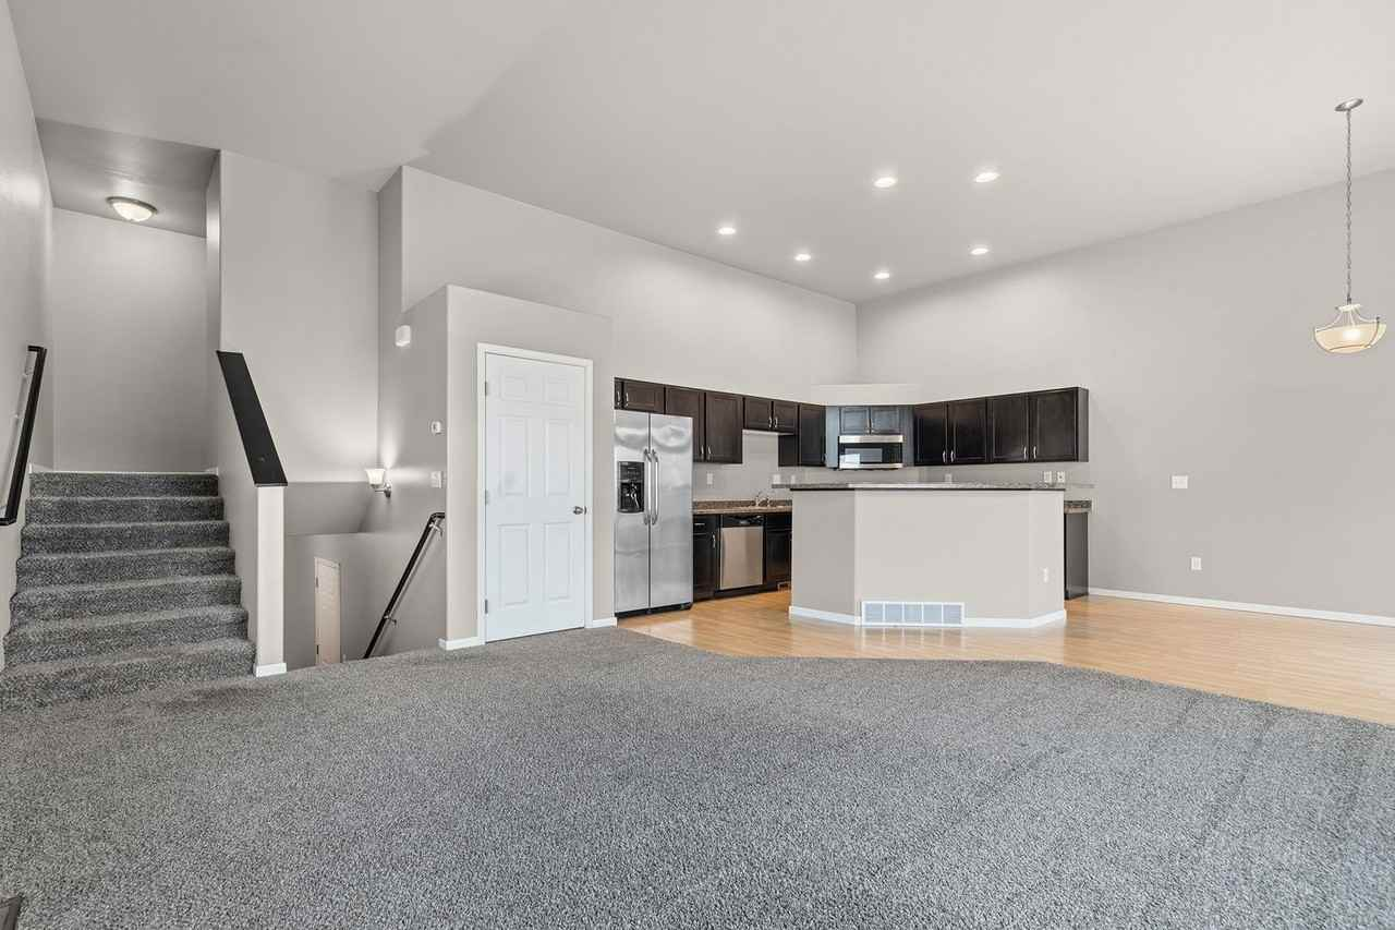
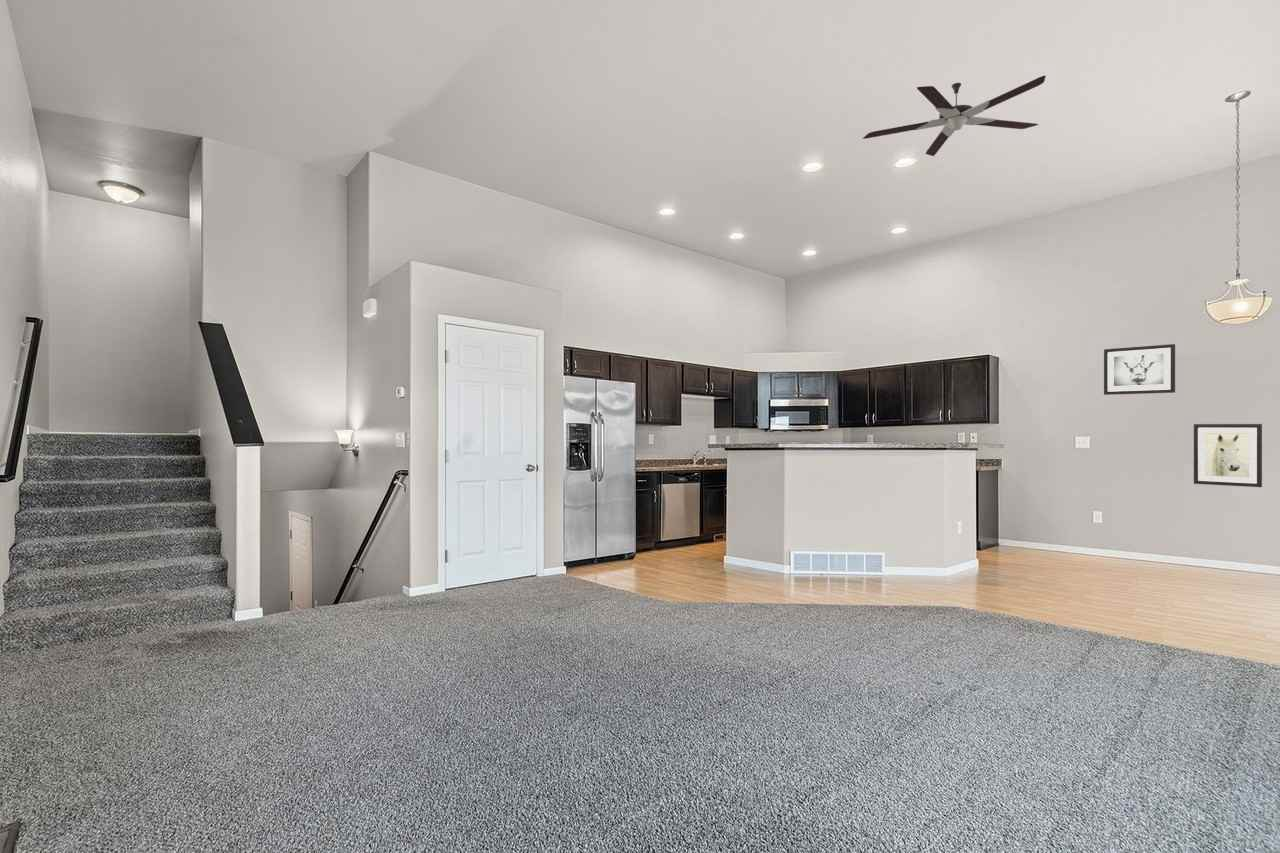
+ ceiling fan [862,75,1047,157]
+ wall art [1193,423,1263,488]
+ wall art [1103,343,1176,396]
